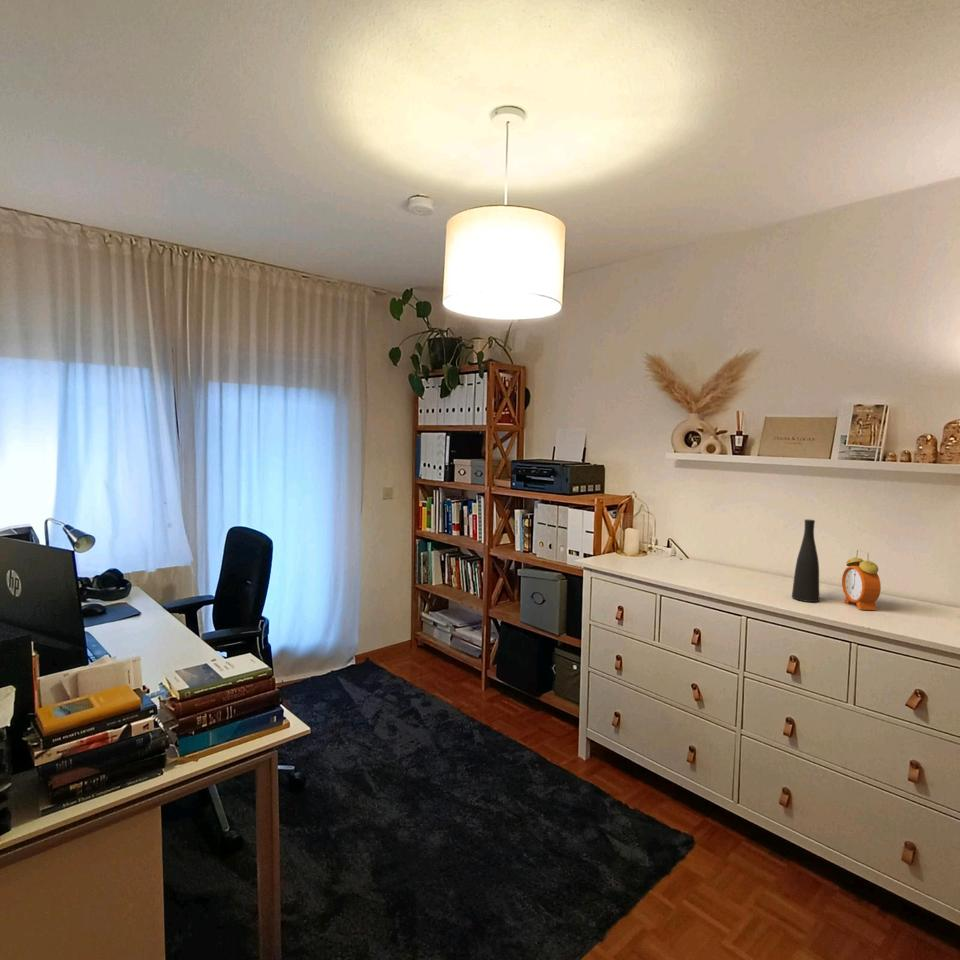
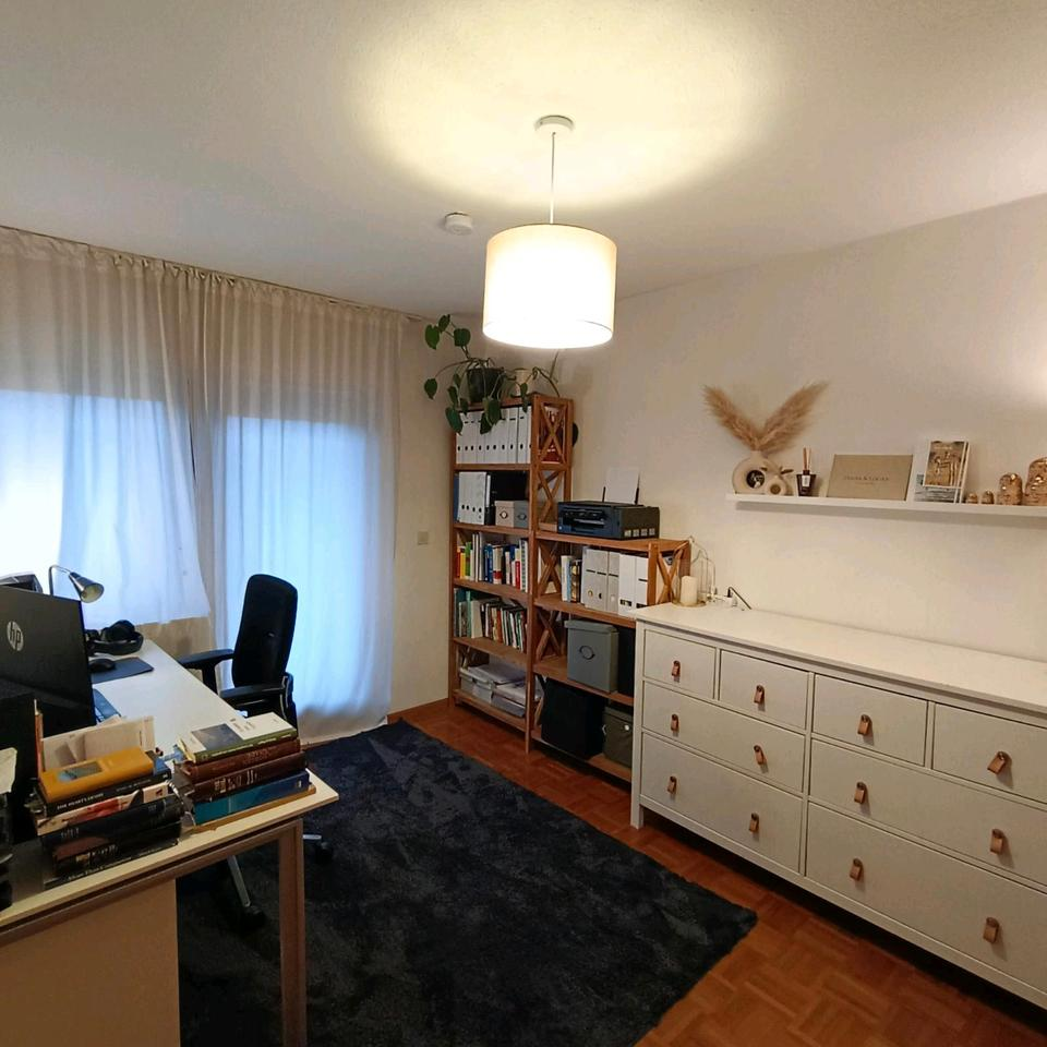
- vase [791,518,821,603]
- alarm clock [841,549,882,611]
